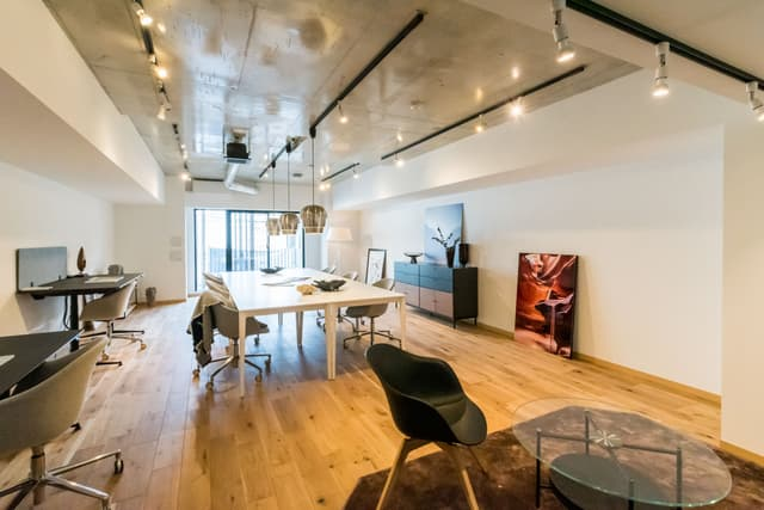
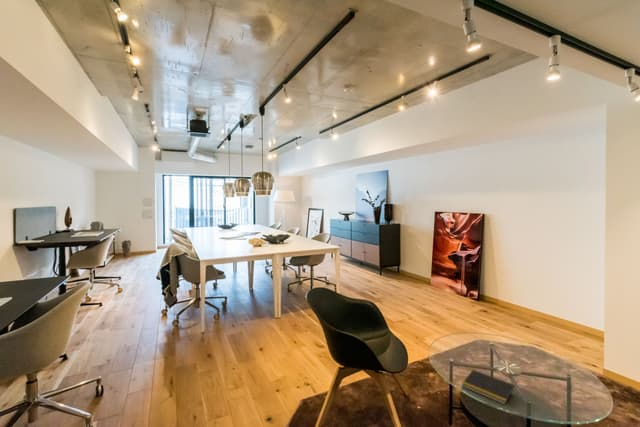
+ notepad [461,369,515,405]
